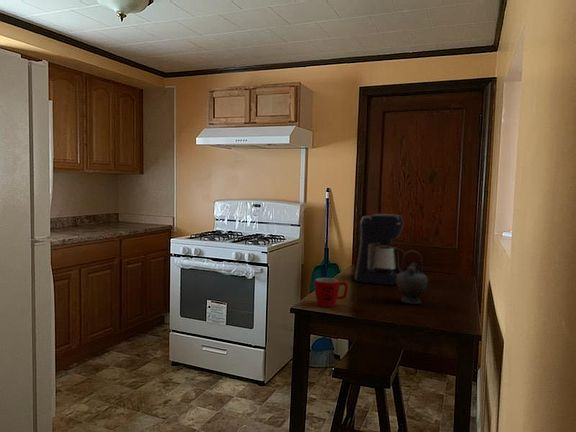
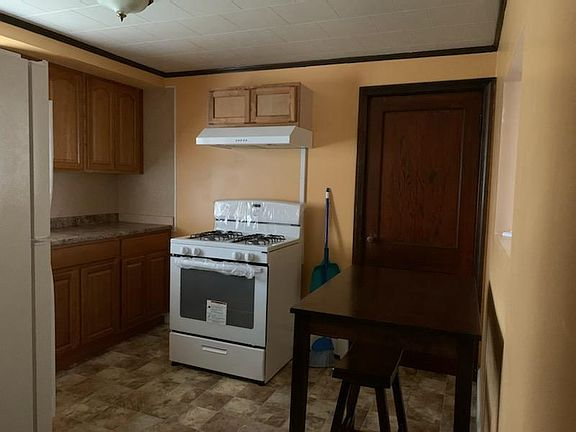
- mug [313,277,349,308]
- teapot [390,249,429,305]
- coffee maker [354,213,405,286]
